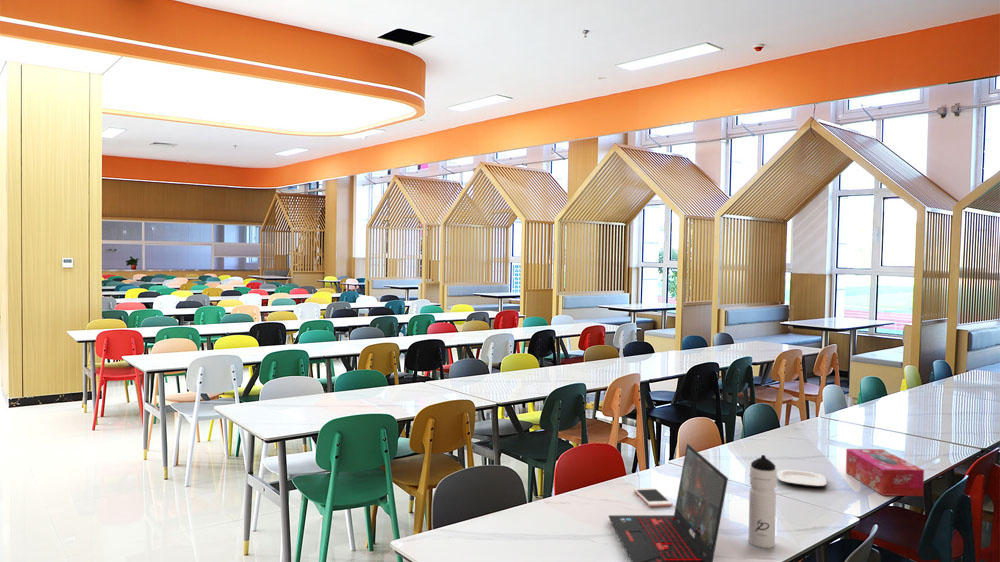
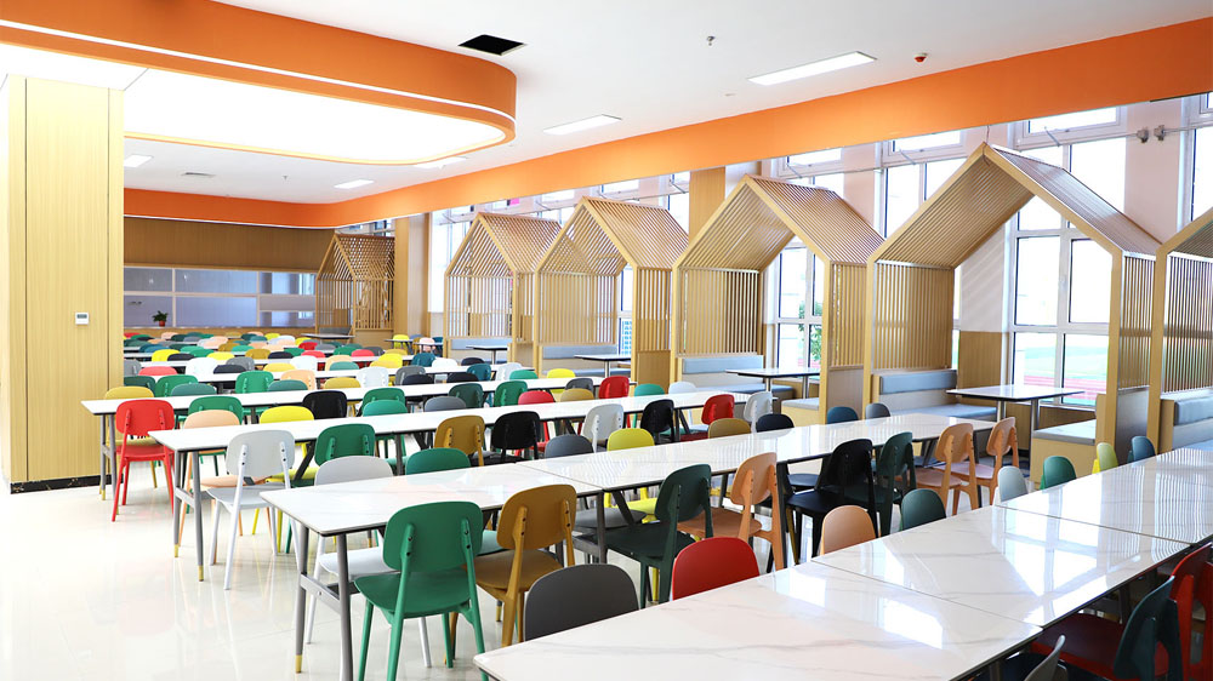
- plate [777,469,828,488]
- water bottle [747,454,777,549]
- laptop [608,443,729,562]
- tissue box [845,448,925,497]
- cell phone [633,487,673,508]
